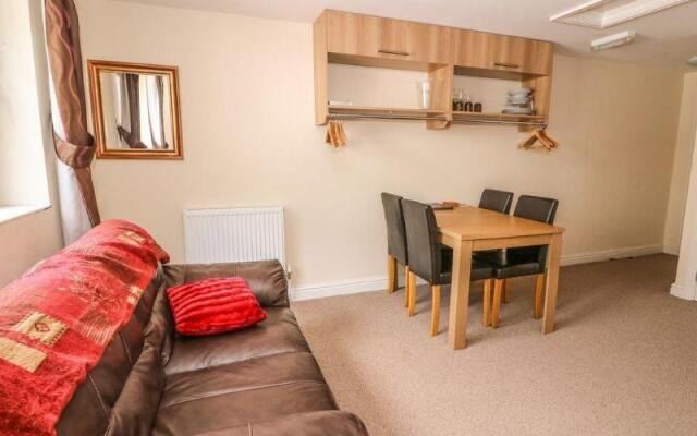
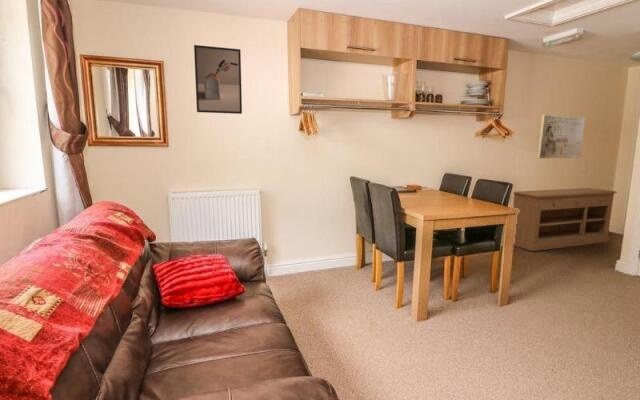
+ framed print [193,44,243,115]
+ stone relief [537,114,586,159]
+ sideboard [512,187,618,252]
